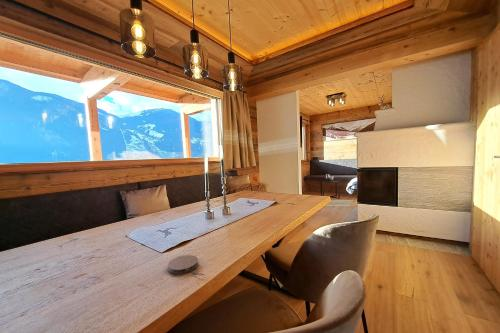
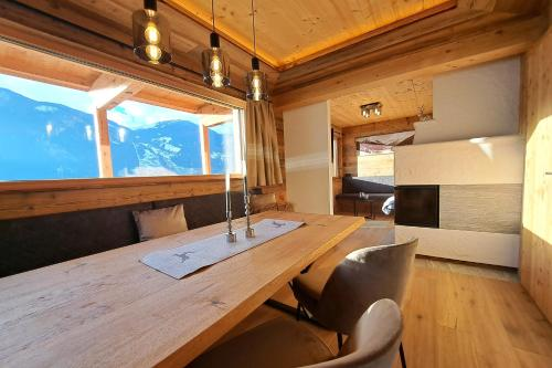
- coaster [167,254,199,275]
